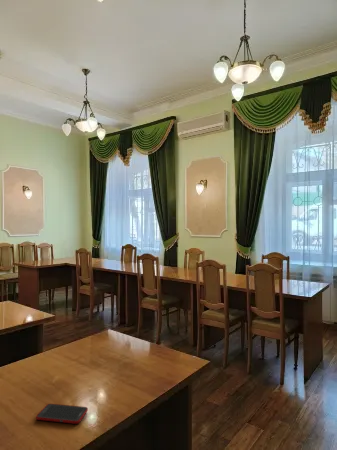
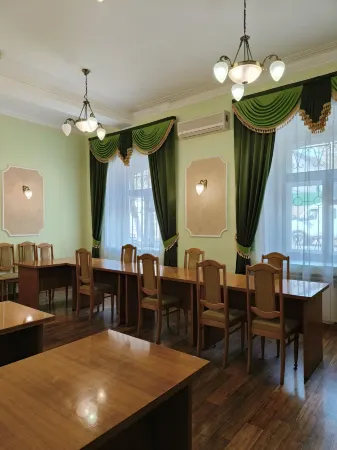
- cell phone [35,403,89,425]
